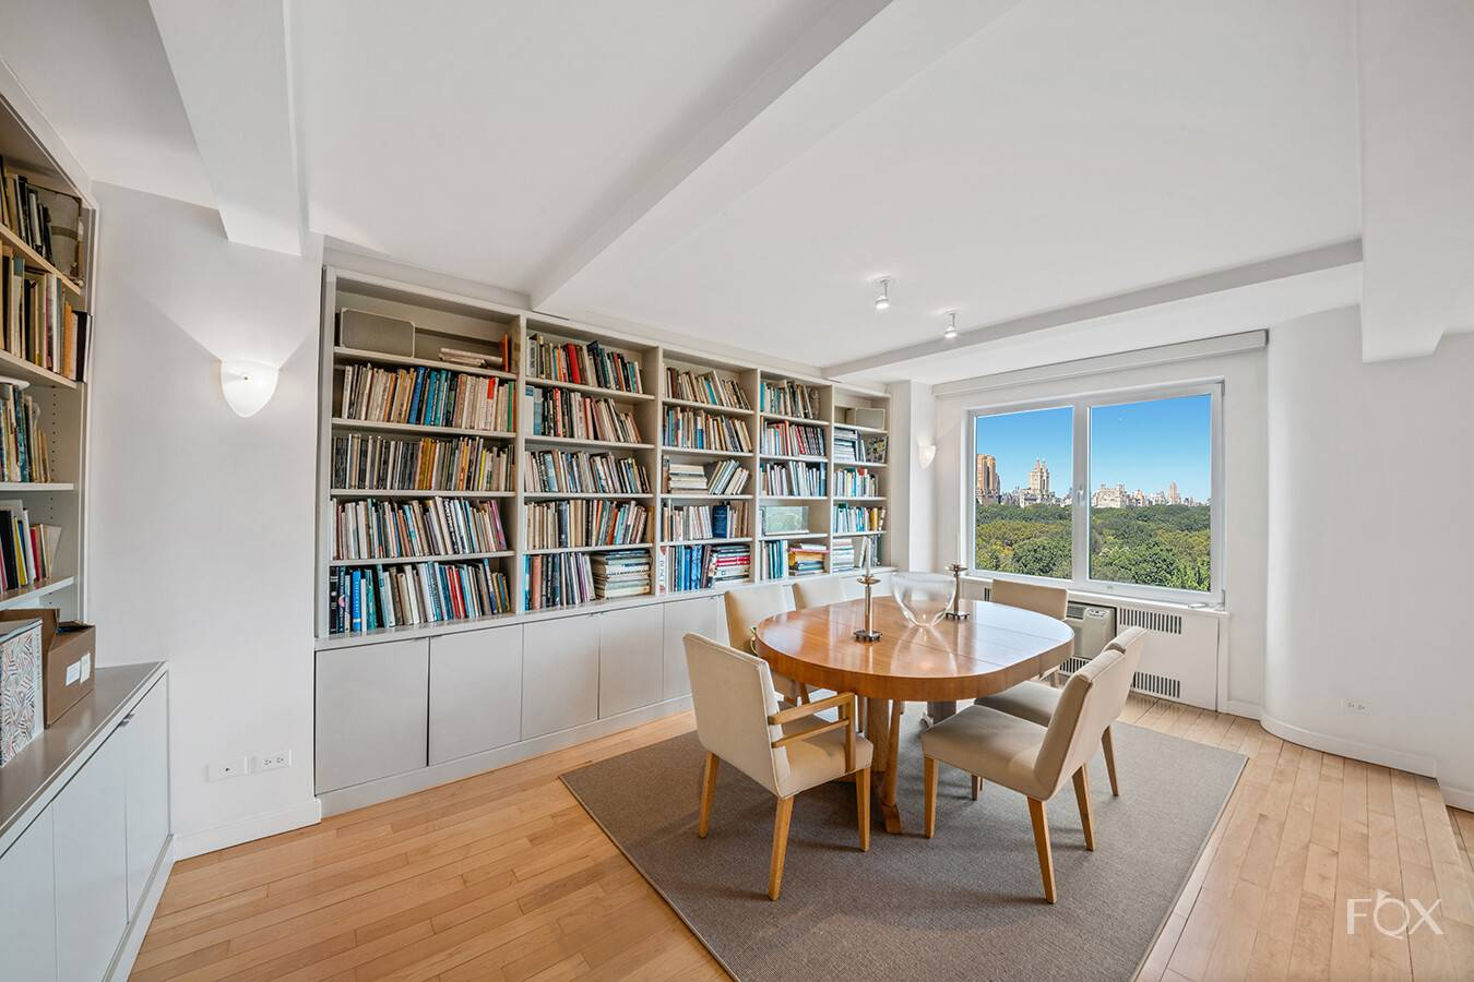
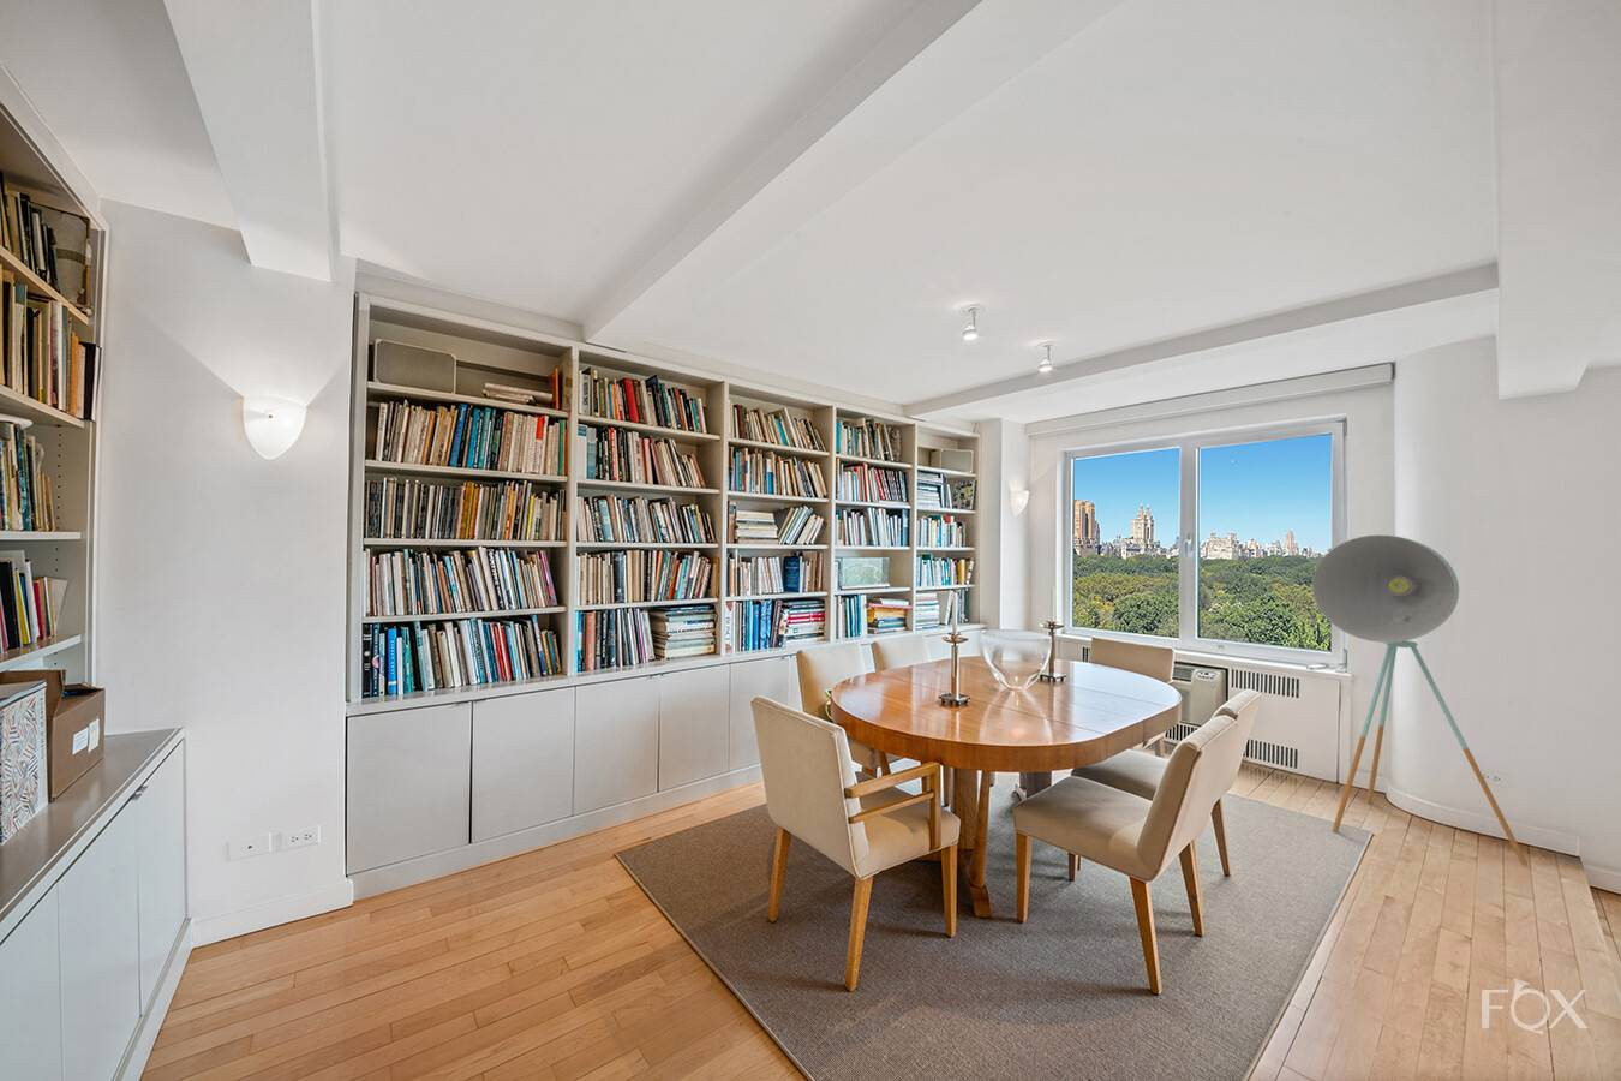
+ floor lamp [1311,533,1528,866]
